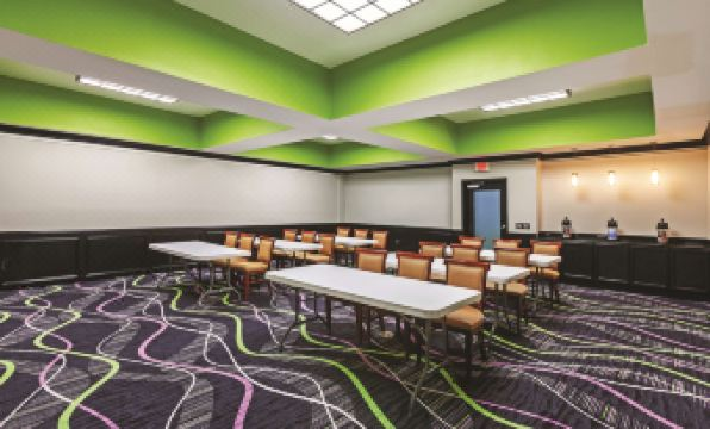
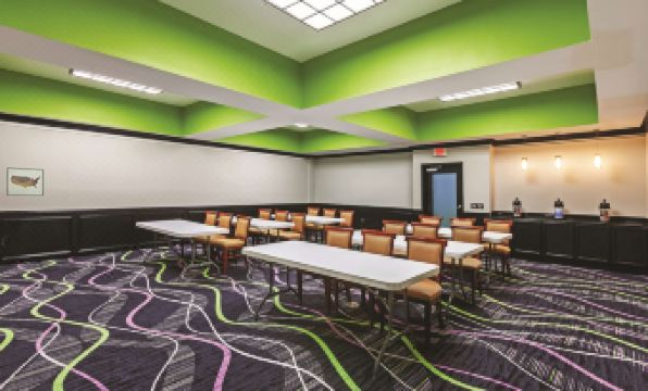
+ wall art [5,166,45,197]
